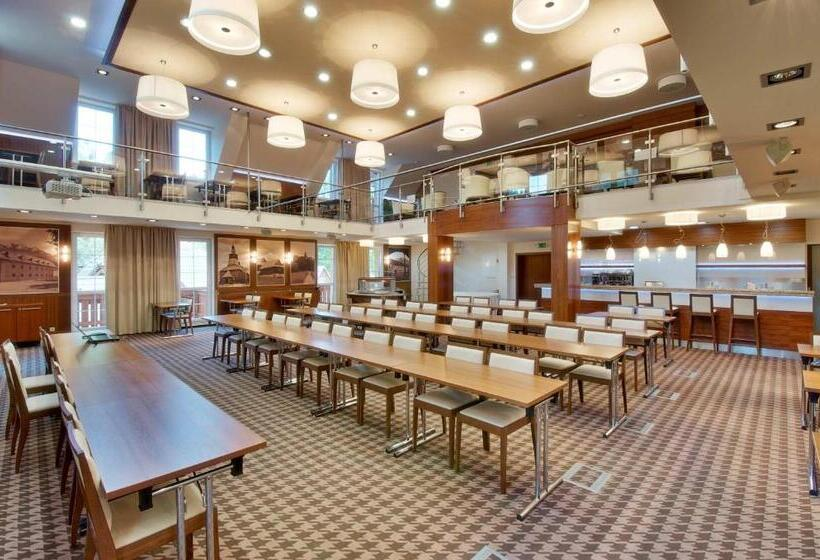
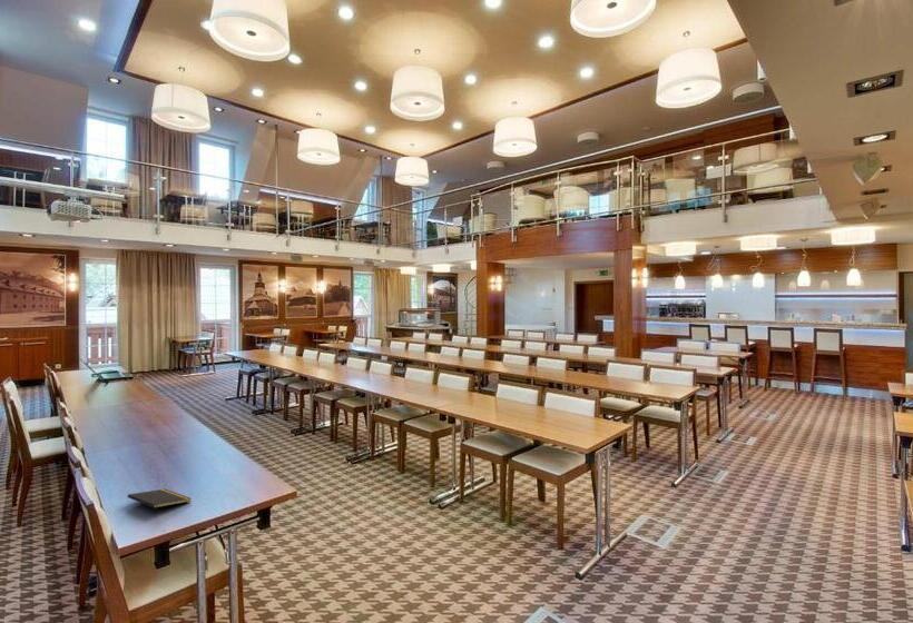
+ notepad [126,488,193,516]
